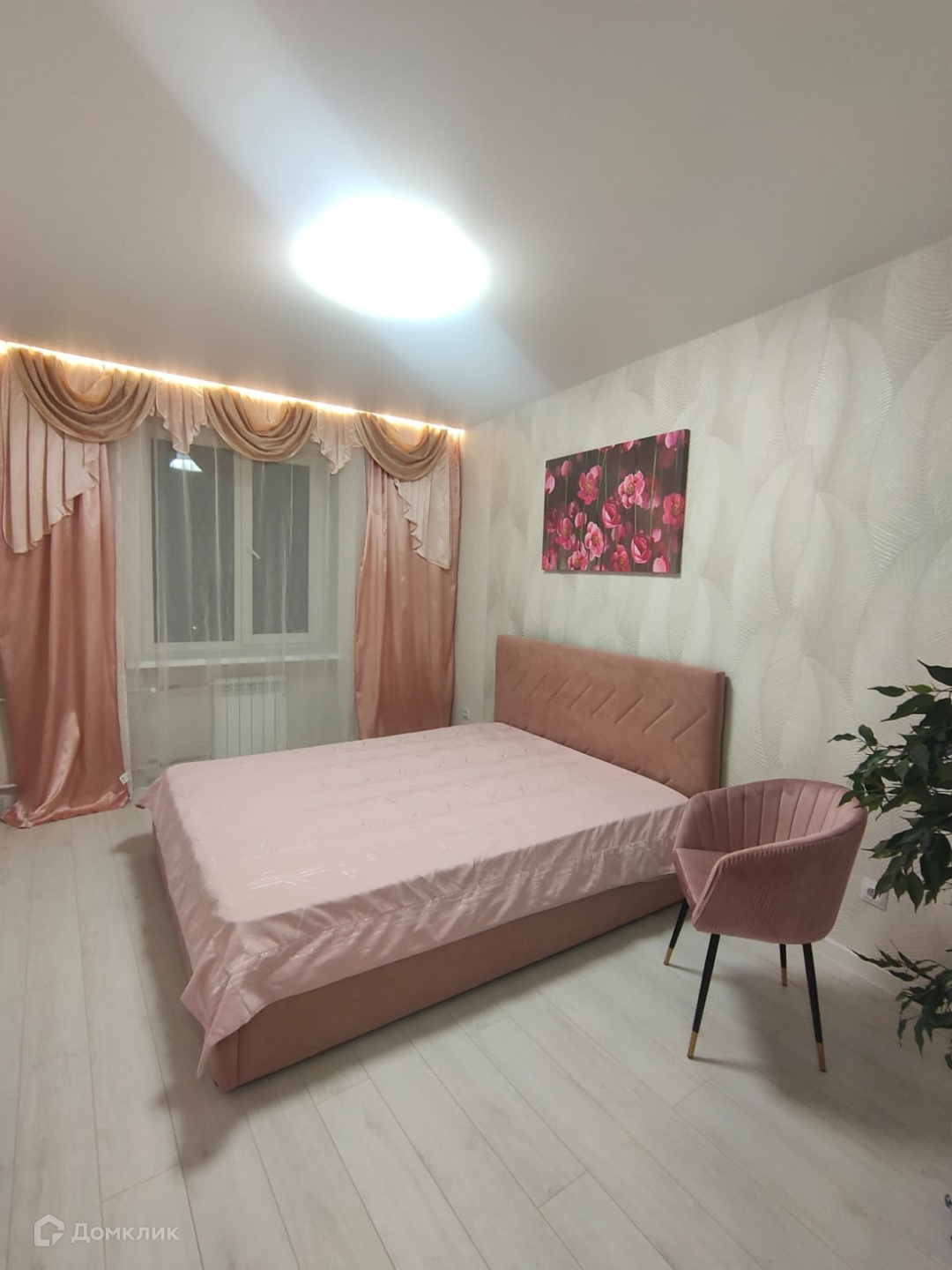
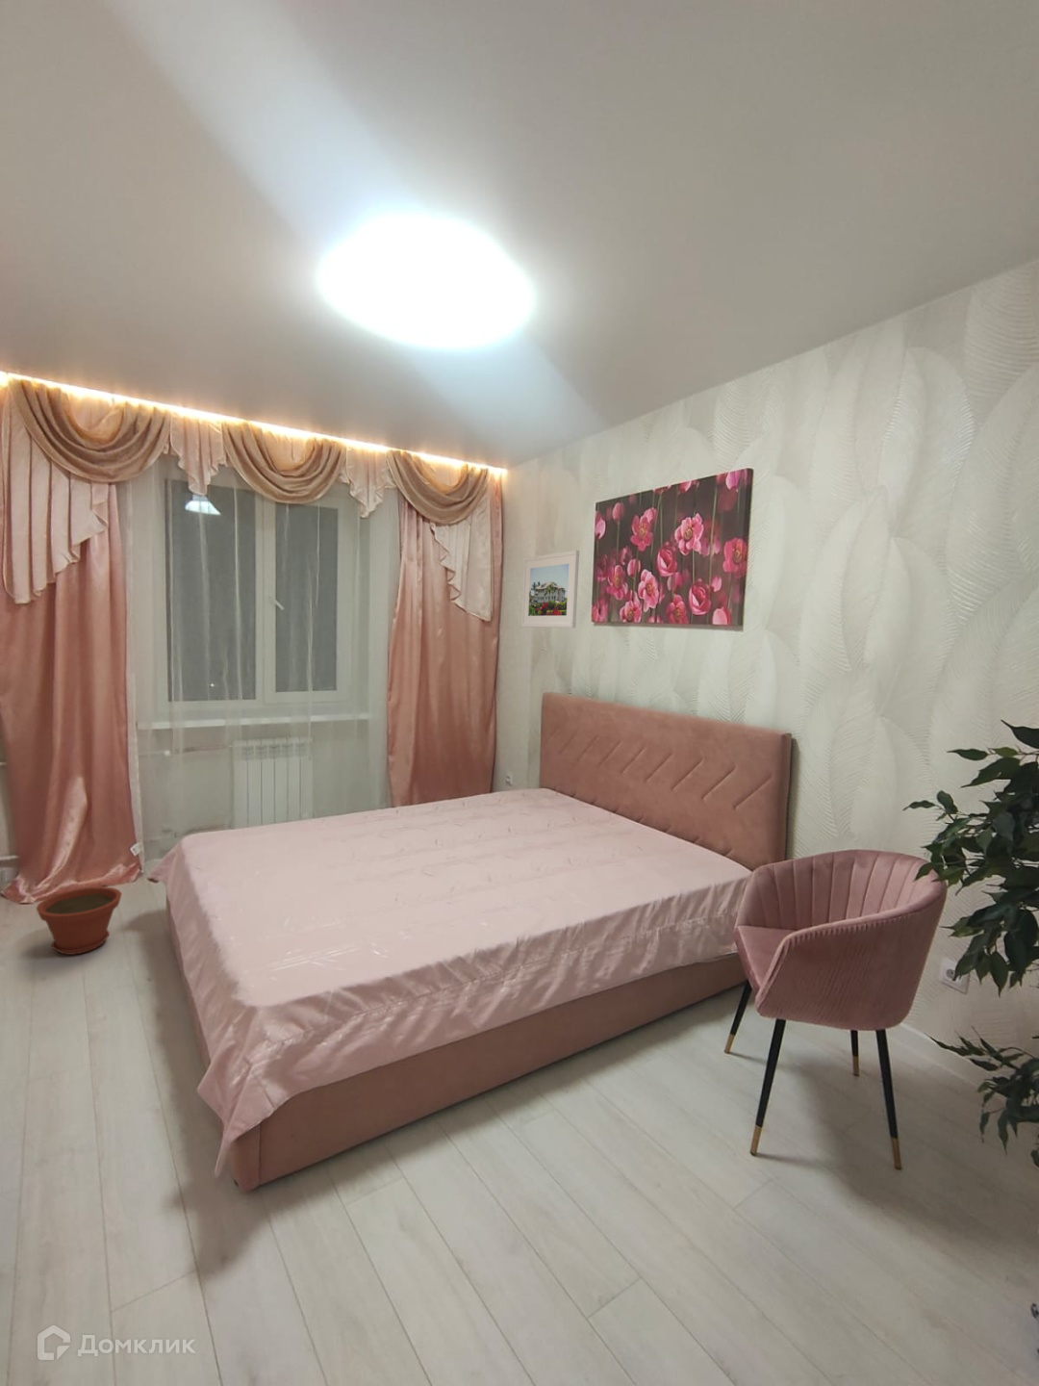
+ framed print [521,550,581,629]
+ plant pot [36,885,123,956]
